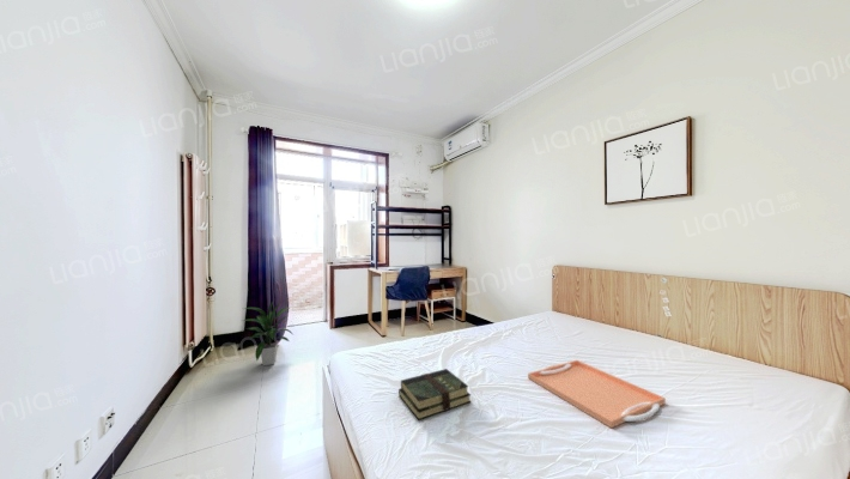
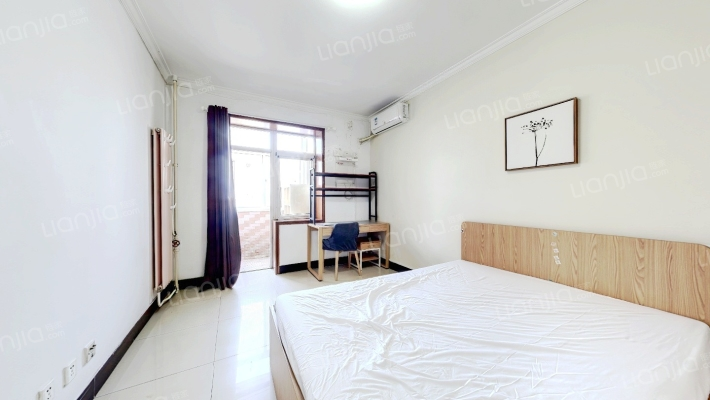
- indoor plant [242,299,293,366]
- serving tray [527,359,667,429]
- book [397,368,472,420]
